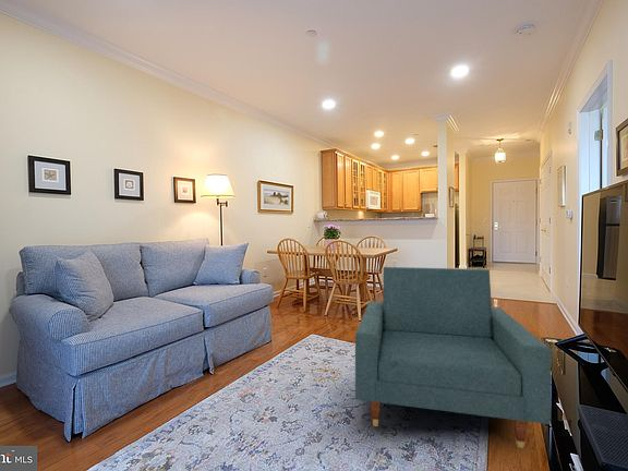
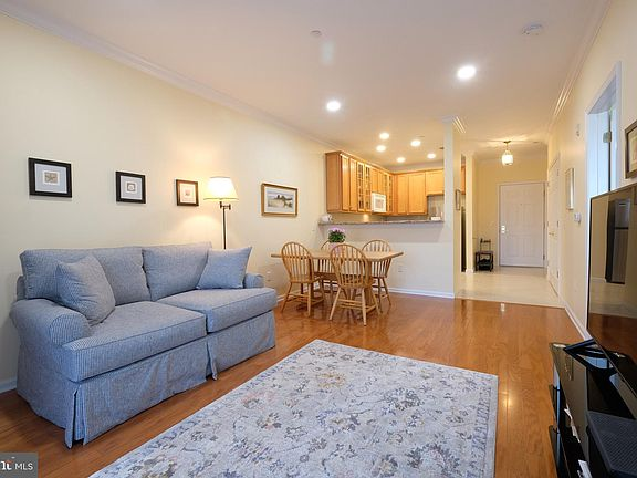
- armchair [354,266,553,449]
